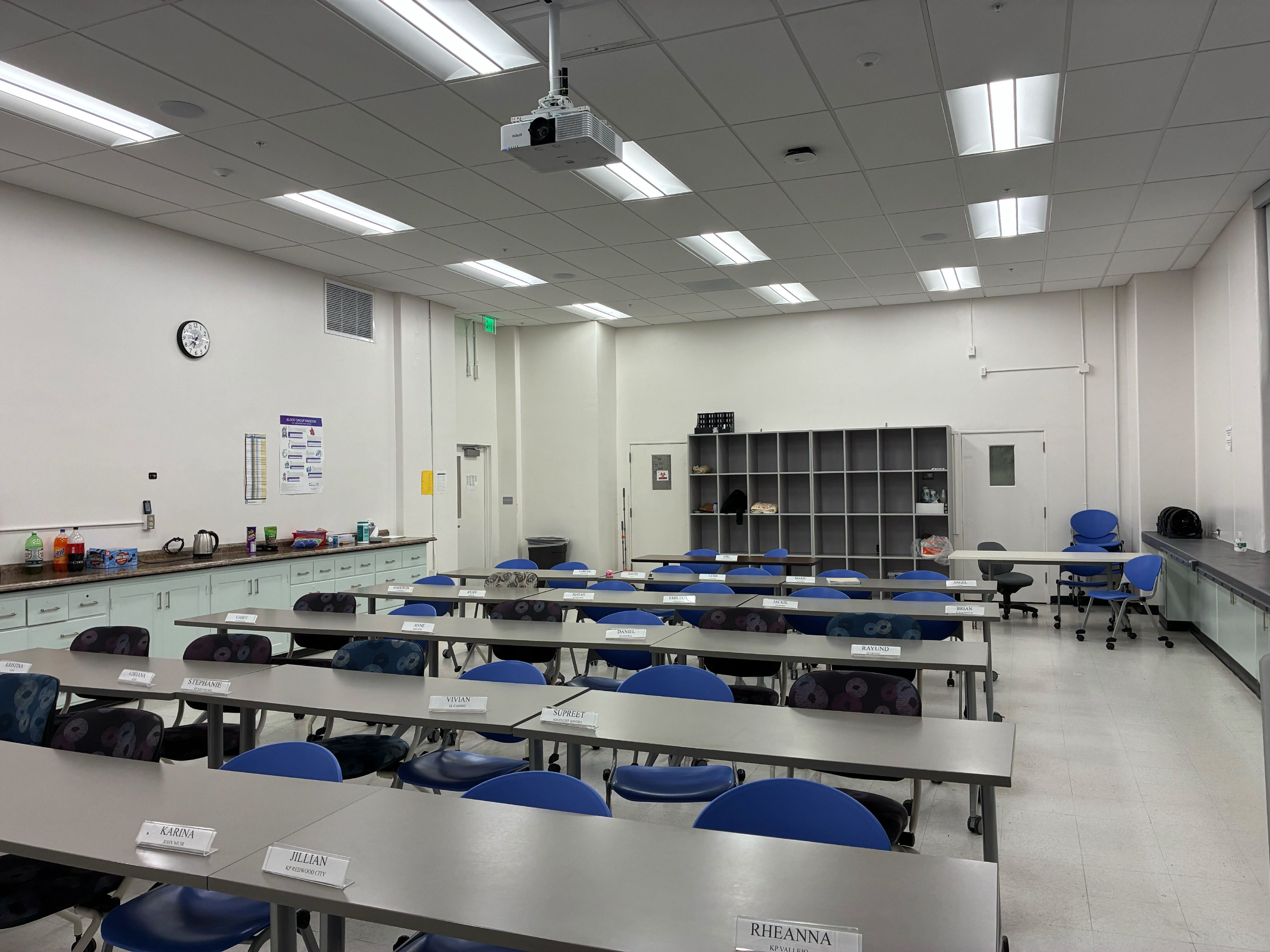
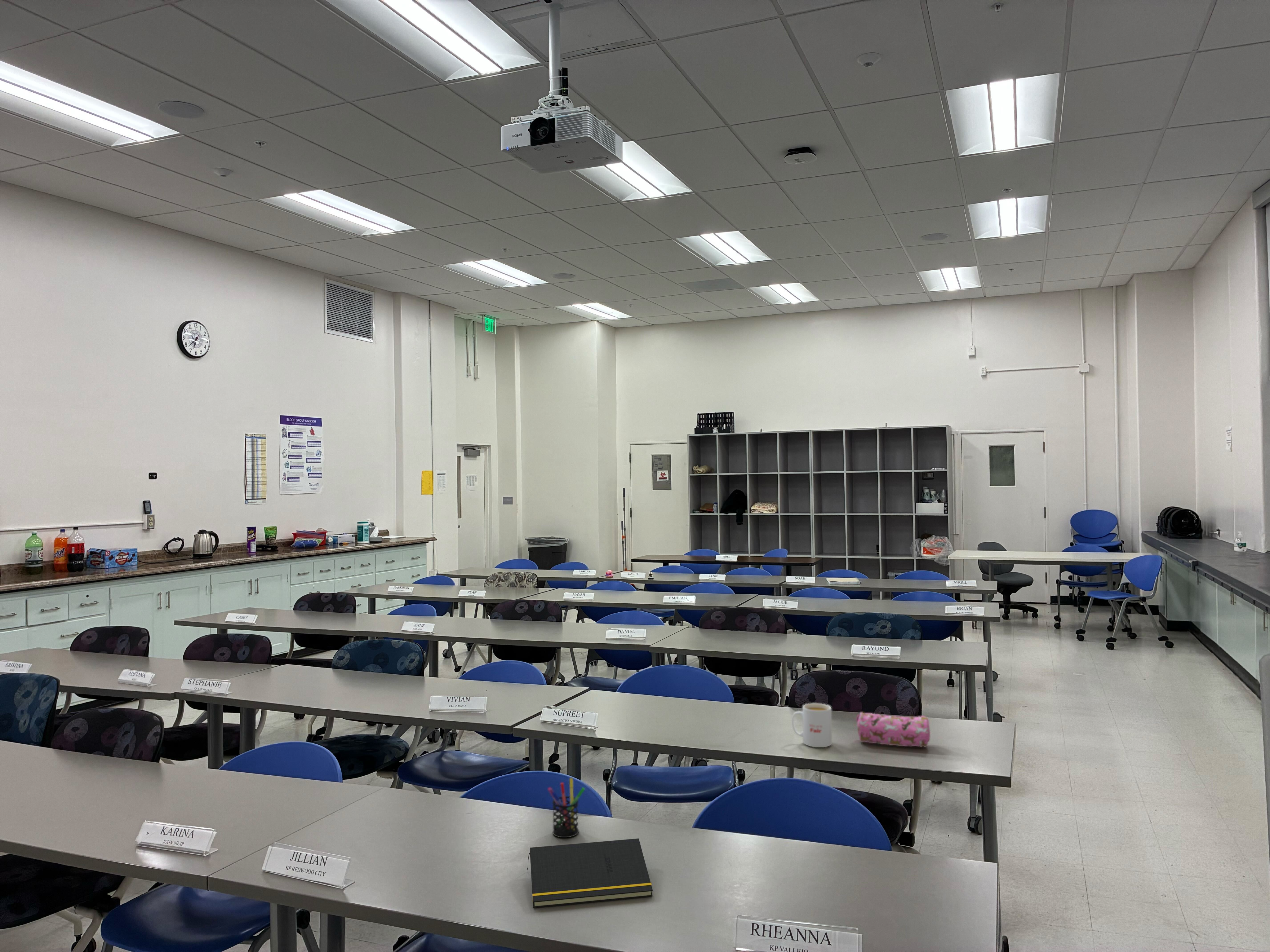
+ pen holder [548,778,585,838]
+ pencil case [856,712,930,747]
+ mug [791,703,832,748]
+ notepad [526,838,653,908]
